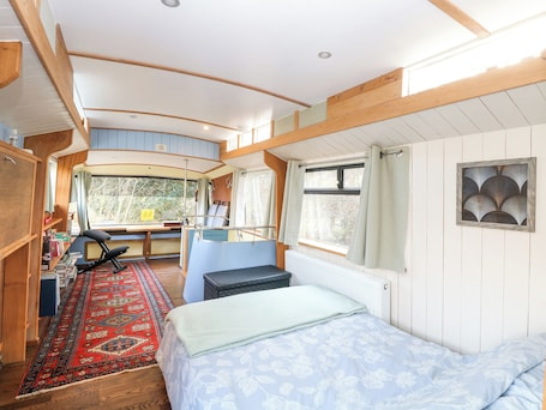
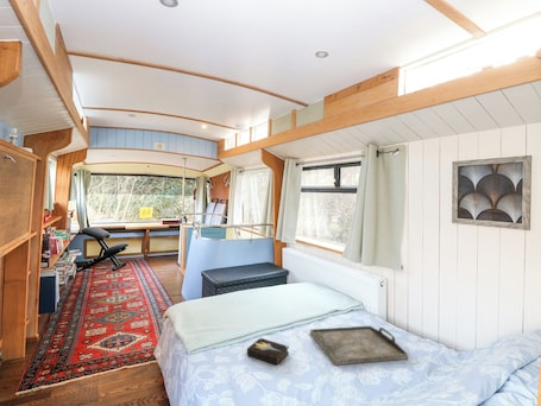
+ hardback book [246,336,290,366]
+ serving tray [309,325,409,367]
